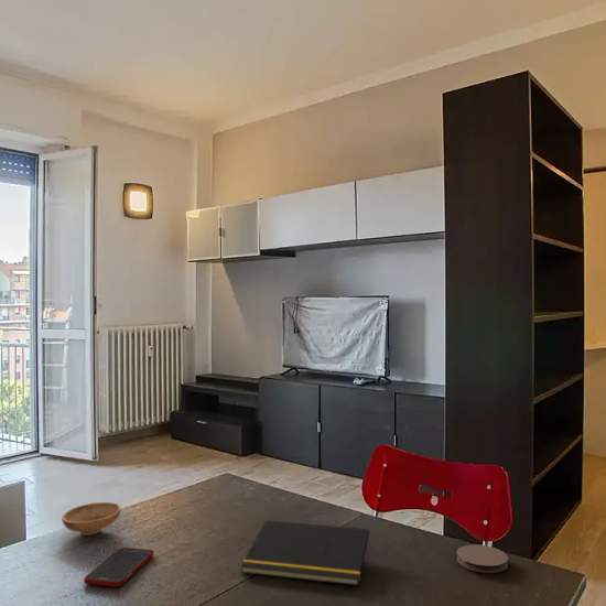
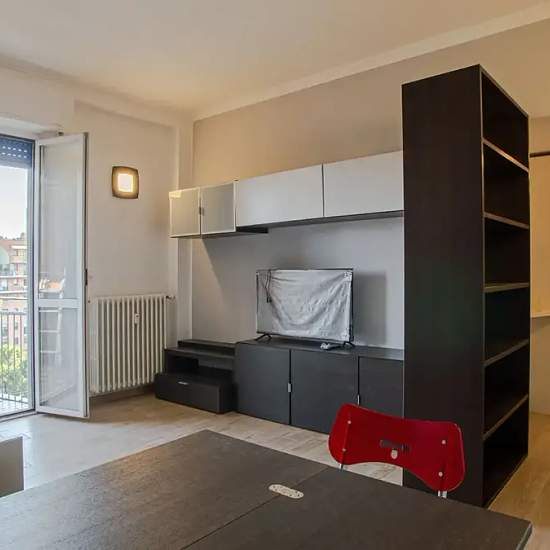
- notepad [240,519,370,587]
- cell phone [83,547,154,587]
- coaster [456,543,509,574]
- bowl [61,501,122,537]
